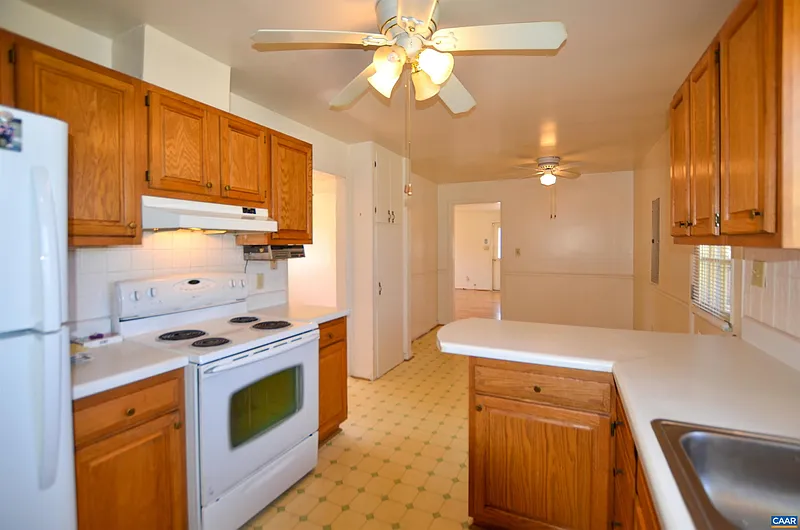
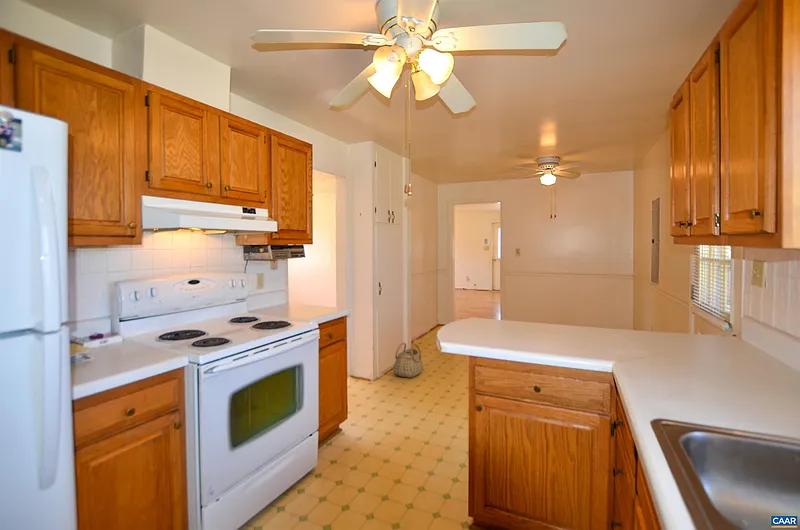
+ basket [393,341,424,378]
